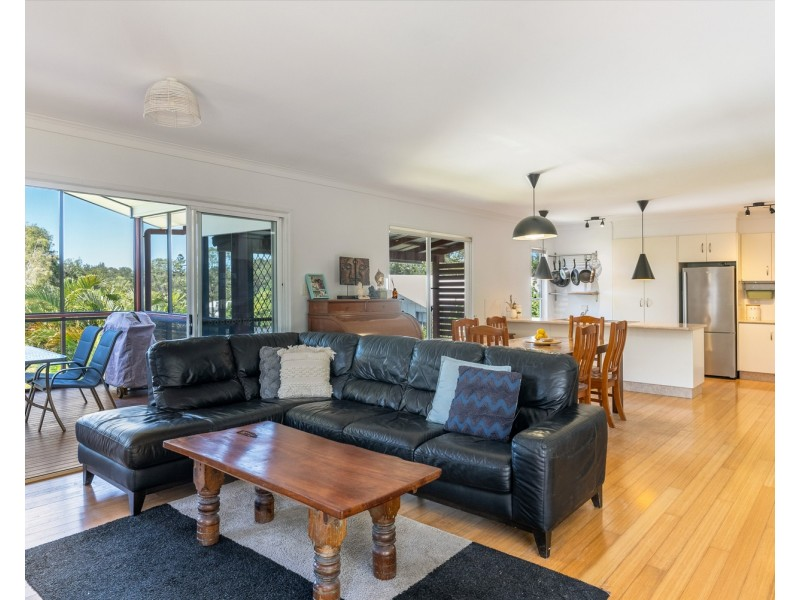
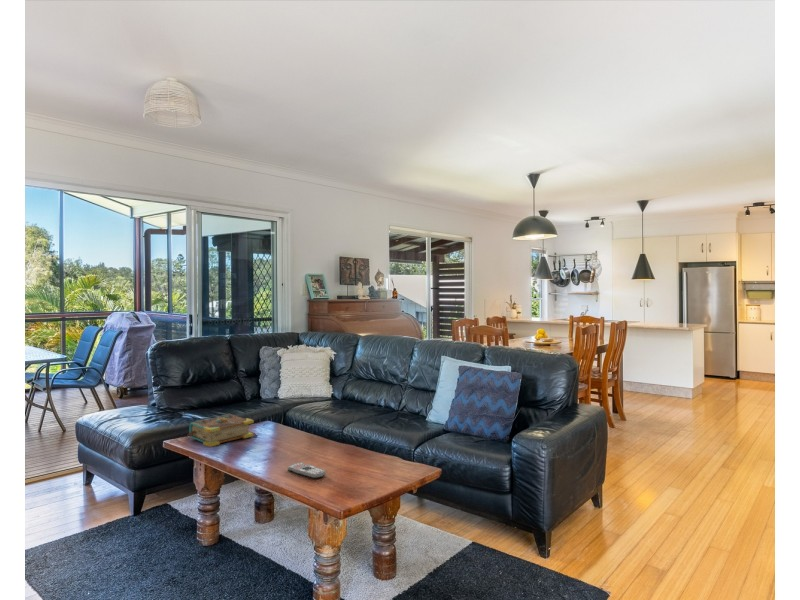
+ remote control [287,461,327,479]
+ book [186,413,255,448]
